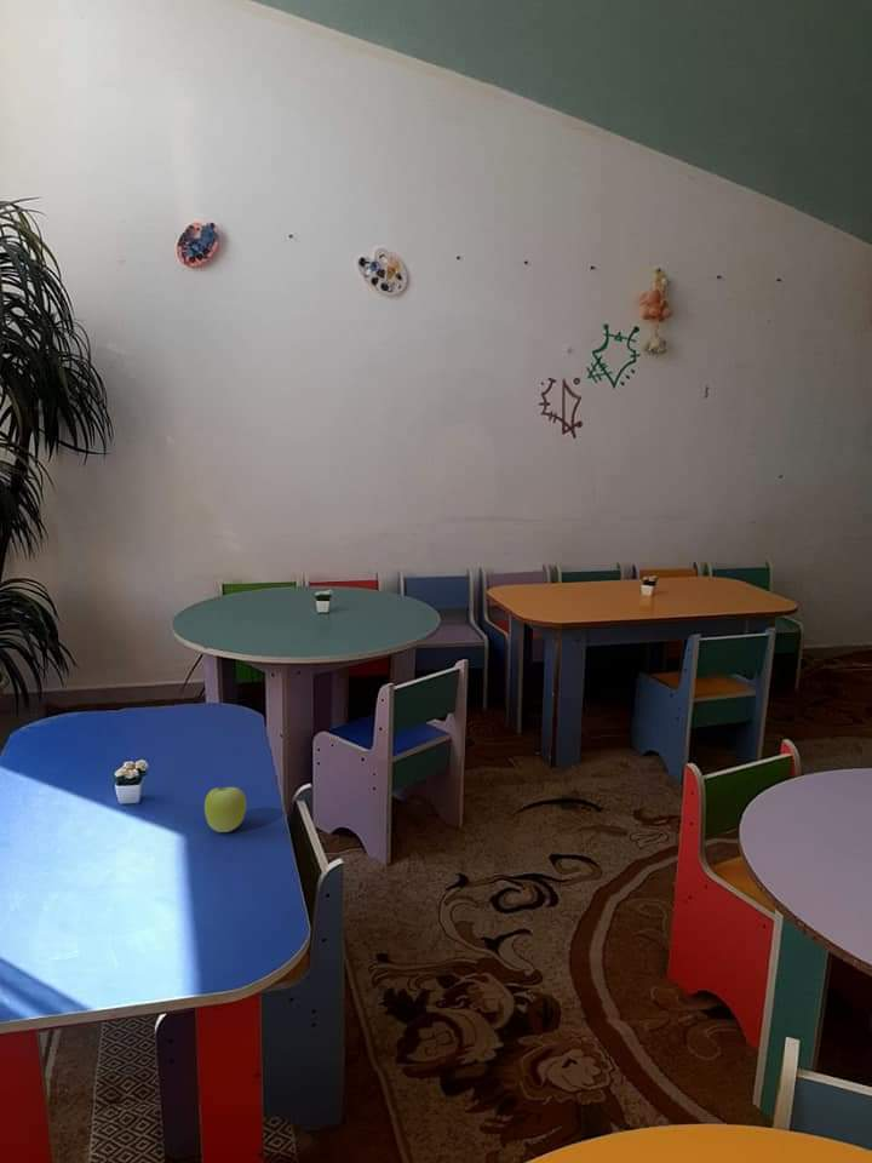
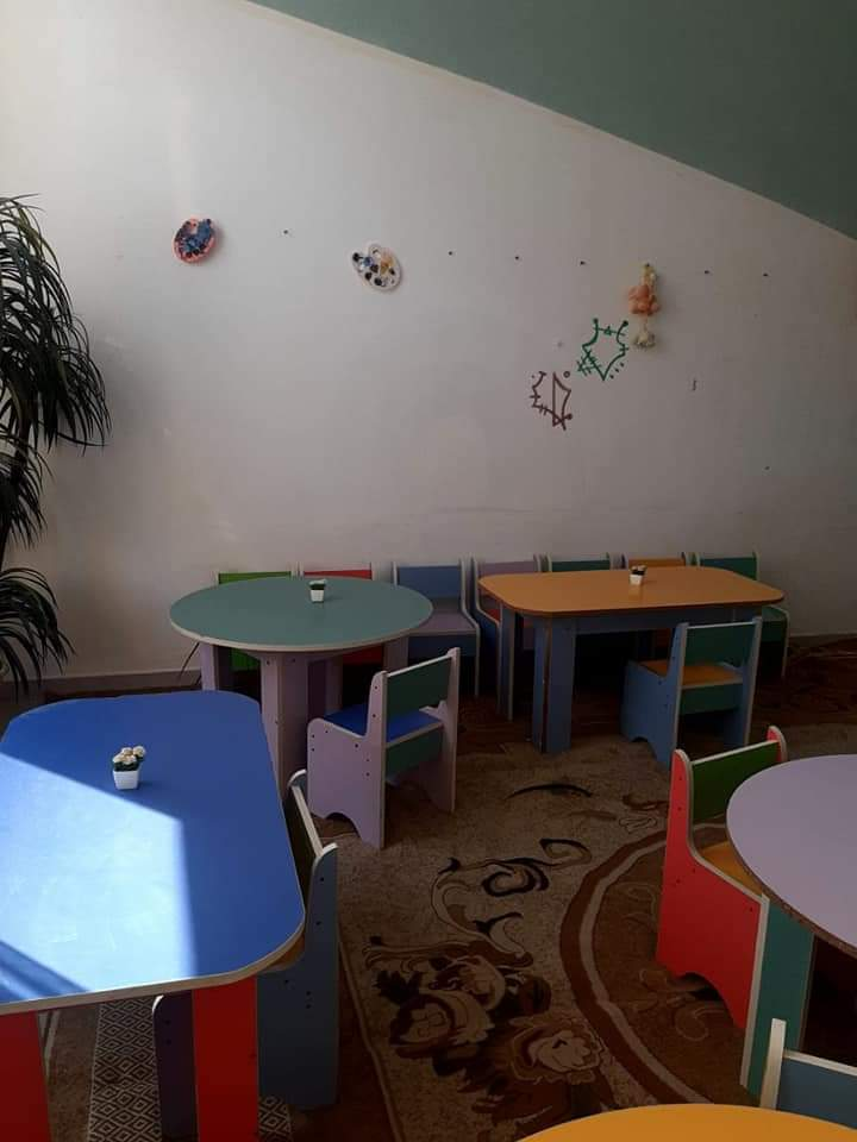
- apple [203,783,247,833]
